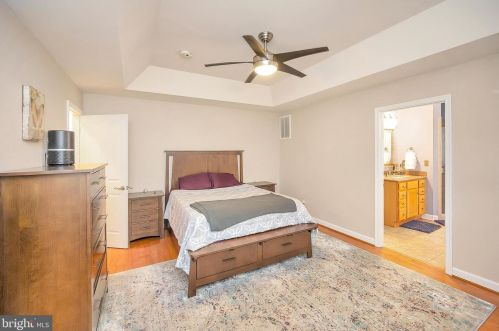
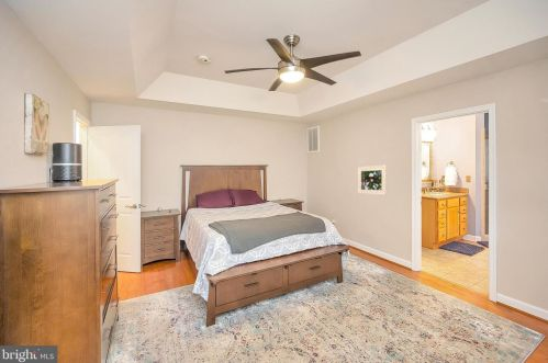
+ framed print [357,165,388,196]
